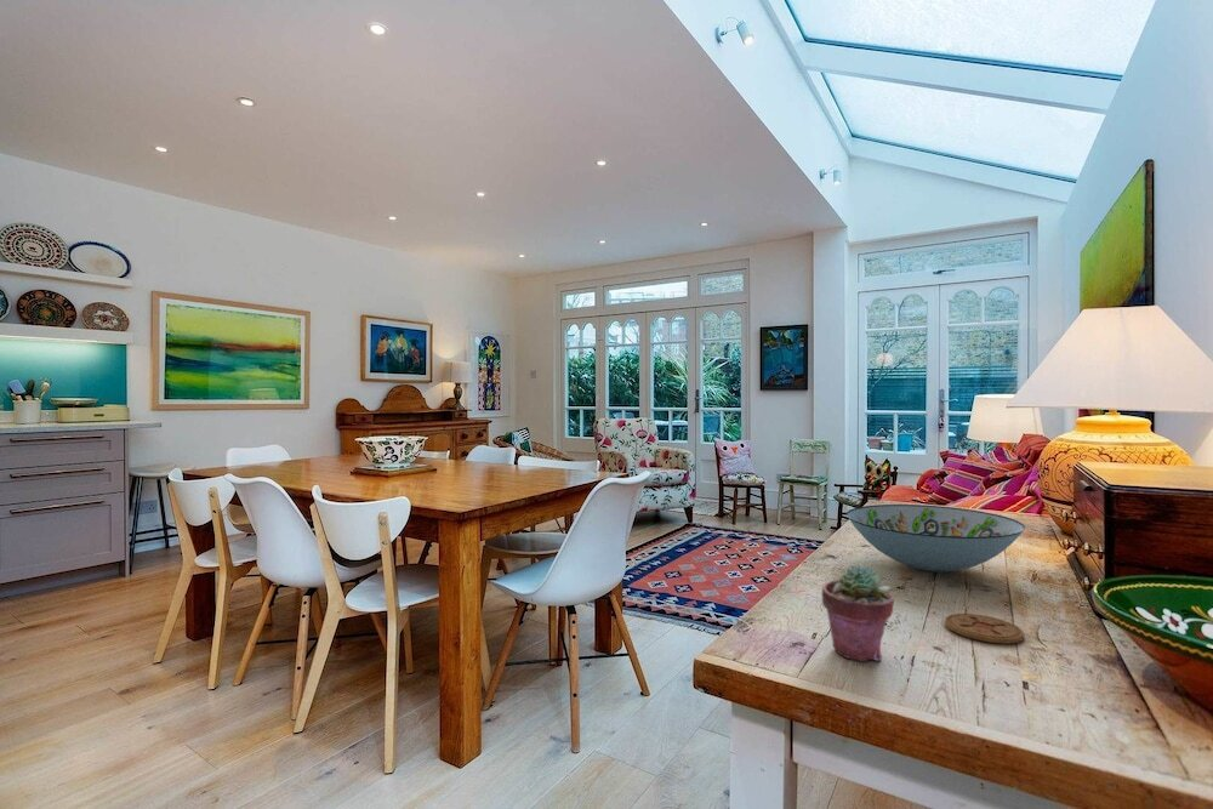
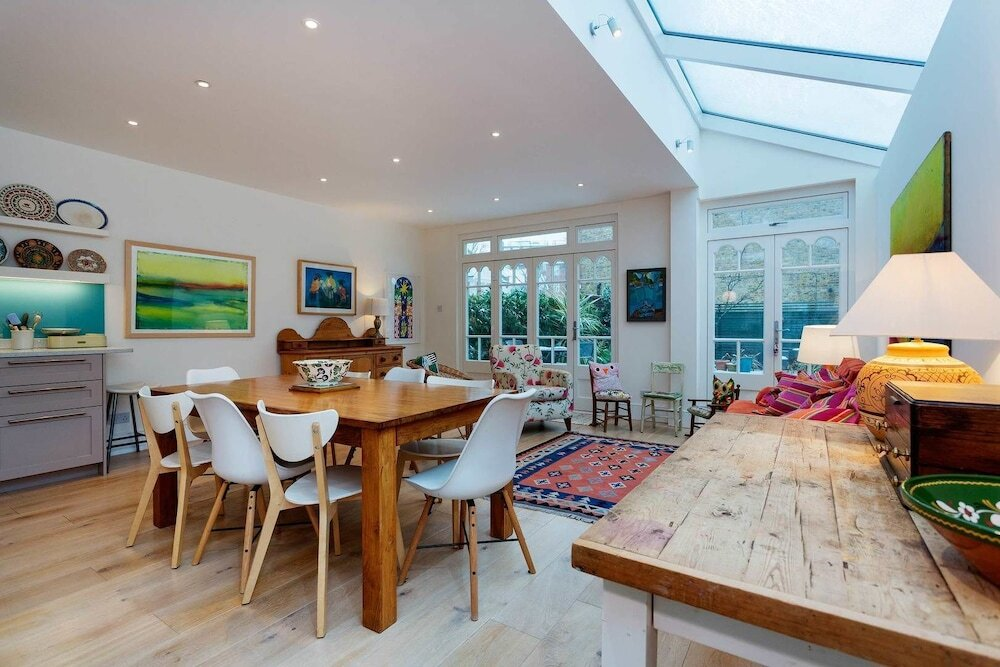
- decorative bowl [845,503,1026,574]
- coaster [944,613,1025,644]
- potted succulent [821,564,895,662]
